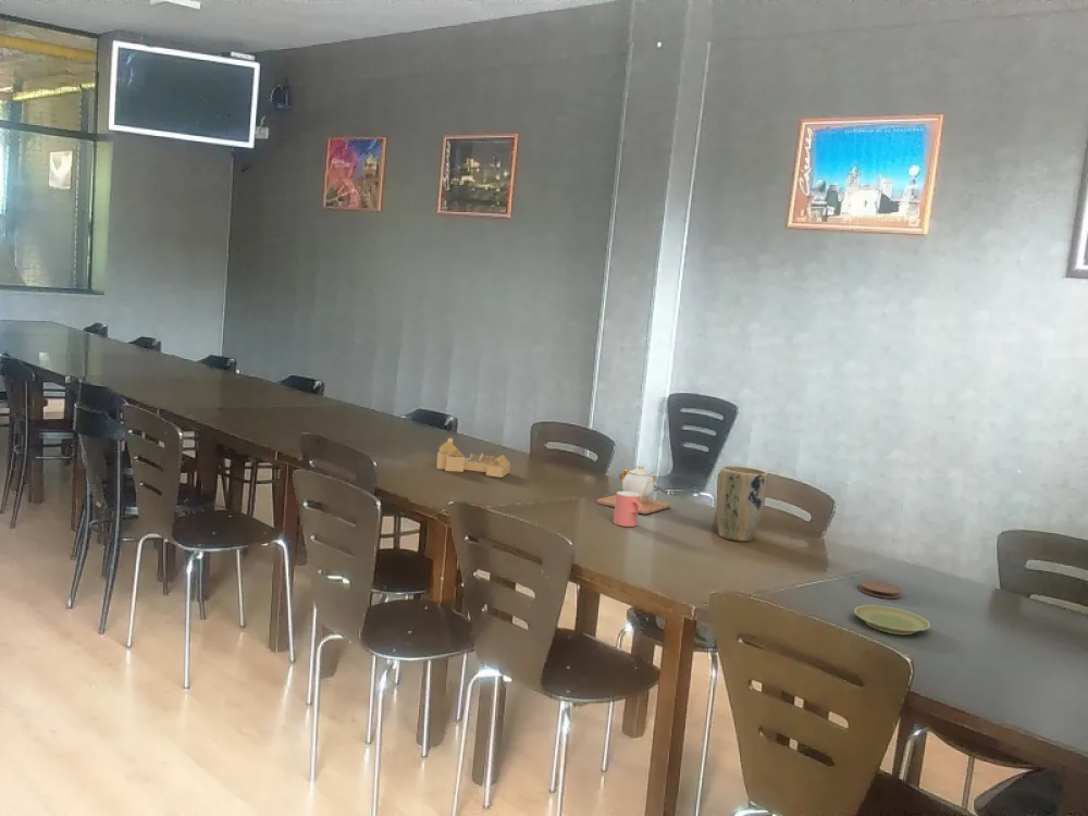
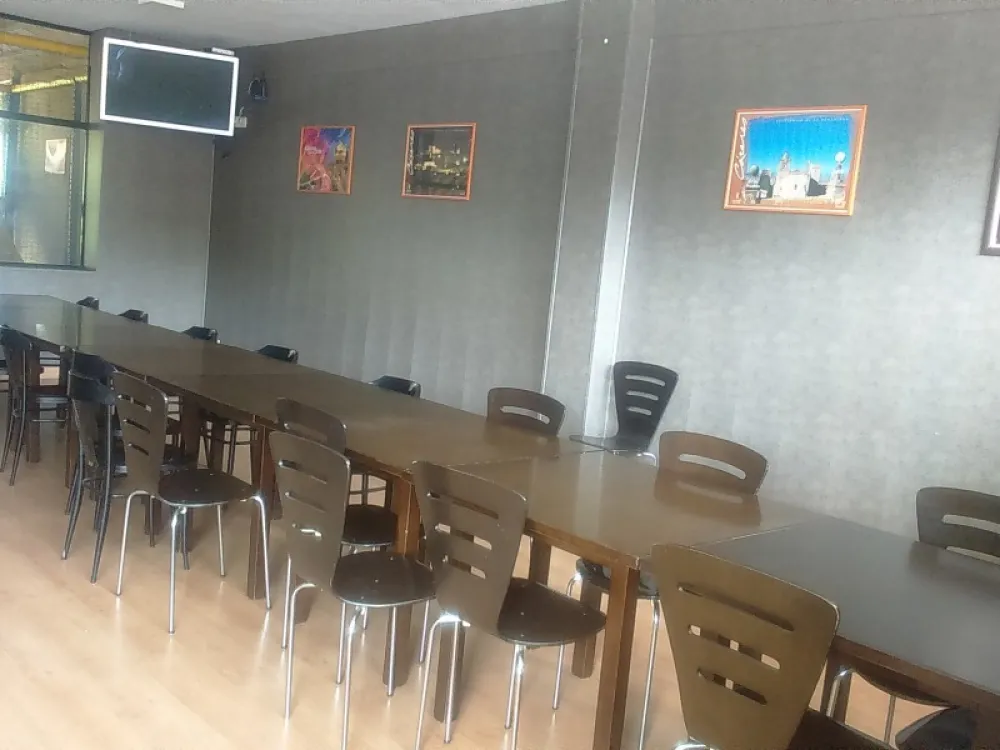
- teapot [596,462,671,515]
- coaster [857,579,903,599]
- house frame [435,437,511,479]
- cup [613,491,642,528]
- plate [853,605,931,635]
- plant pot [716,465,769,543]
